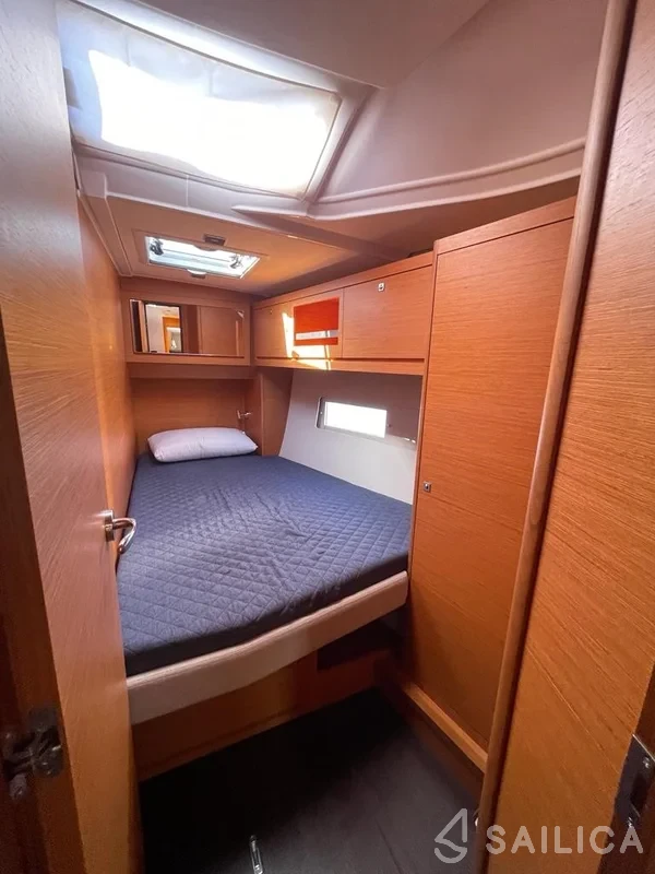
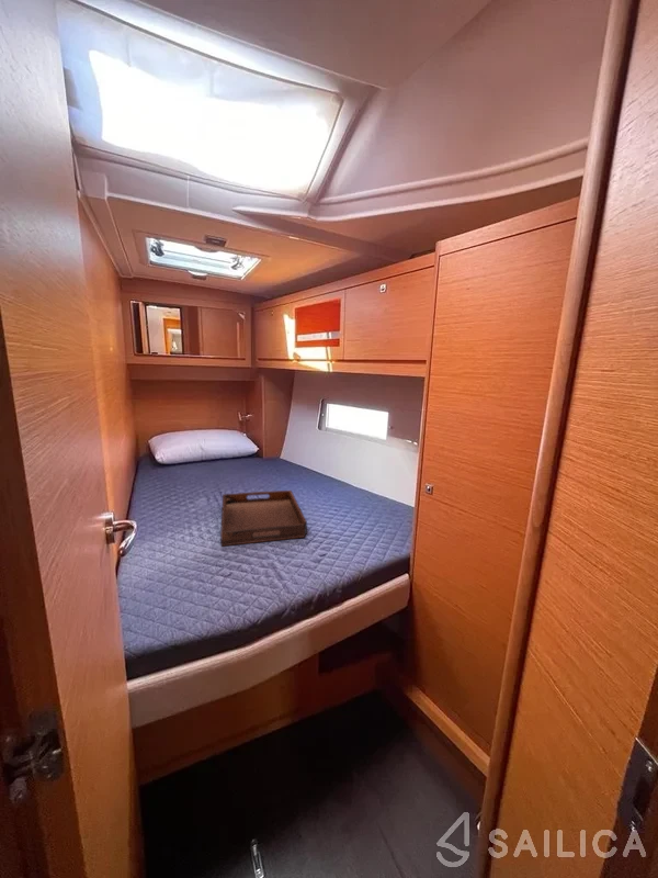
+ serving tray [219,489,308,547]
